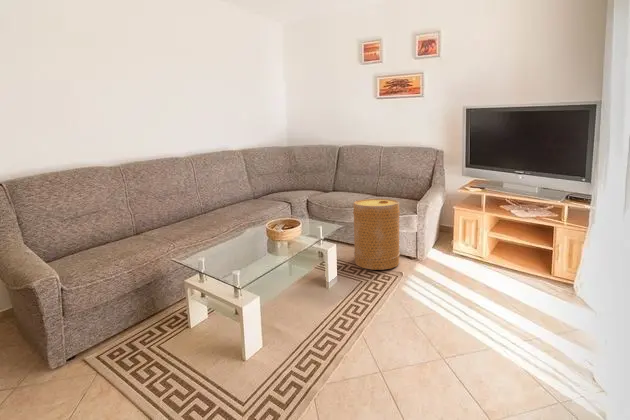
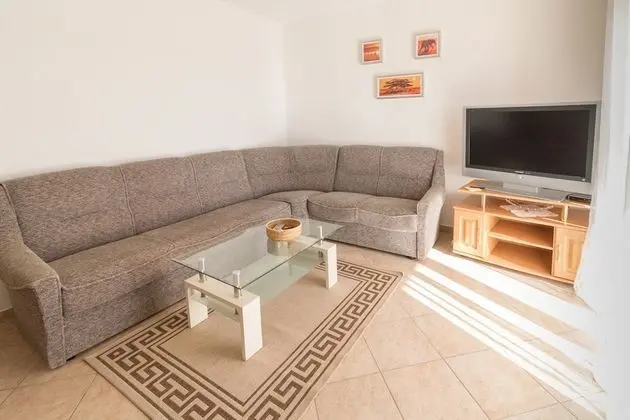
- basket [352,198,401,271]
